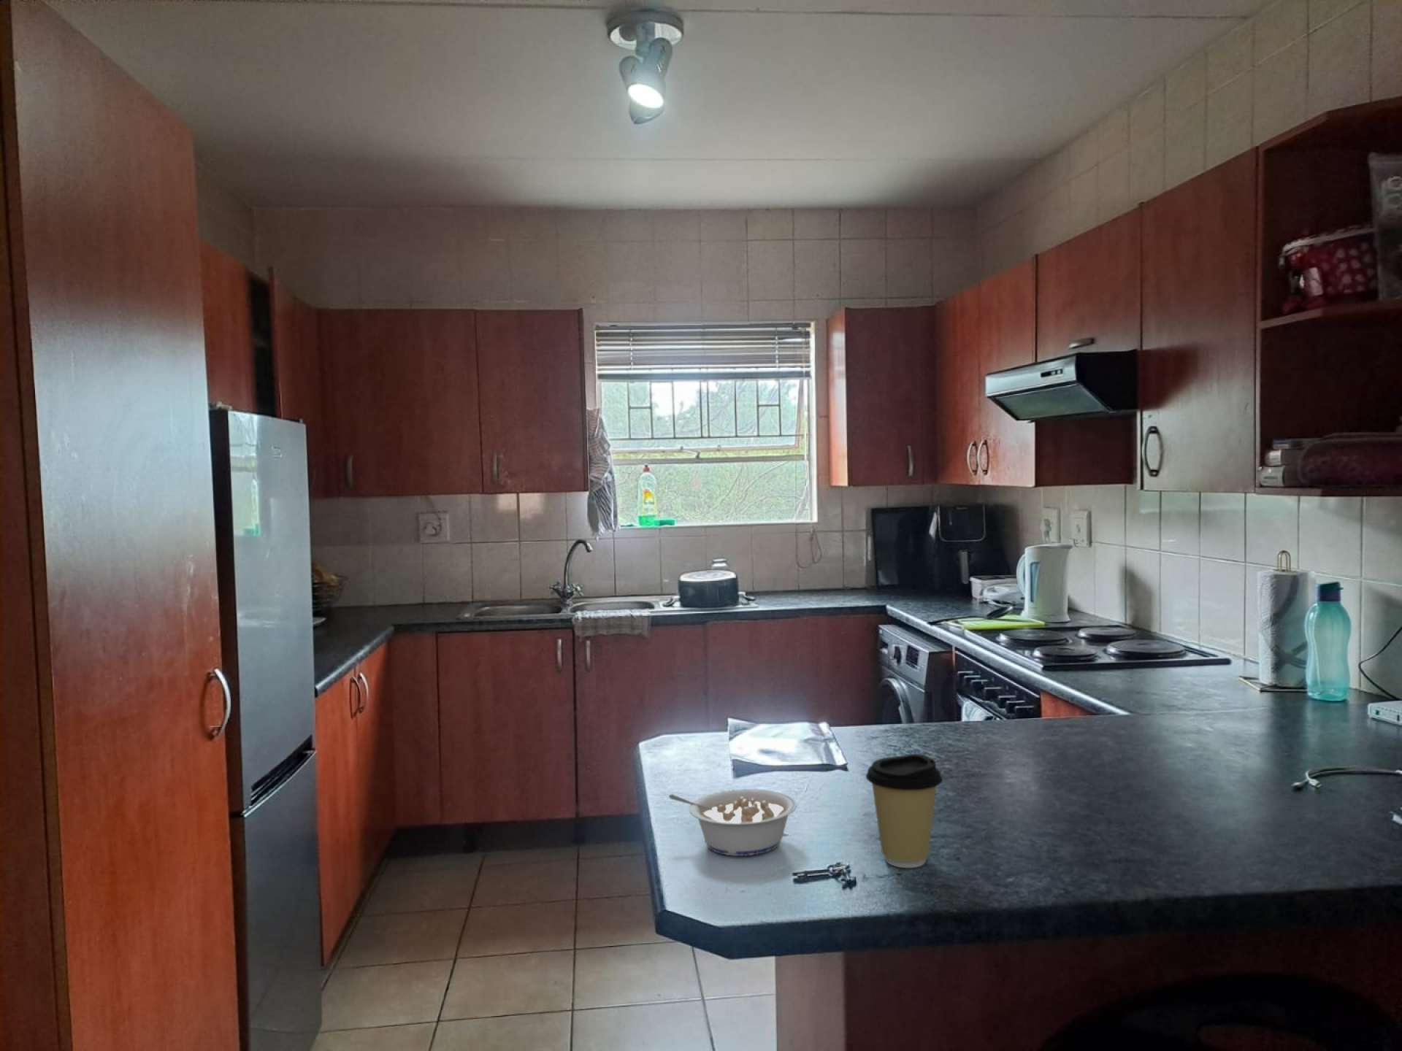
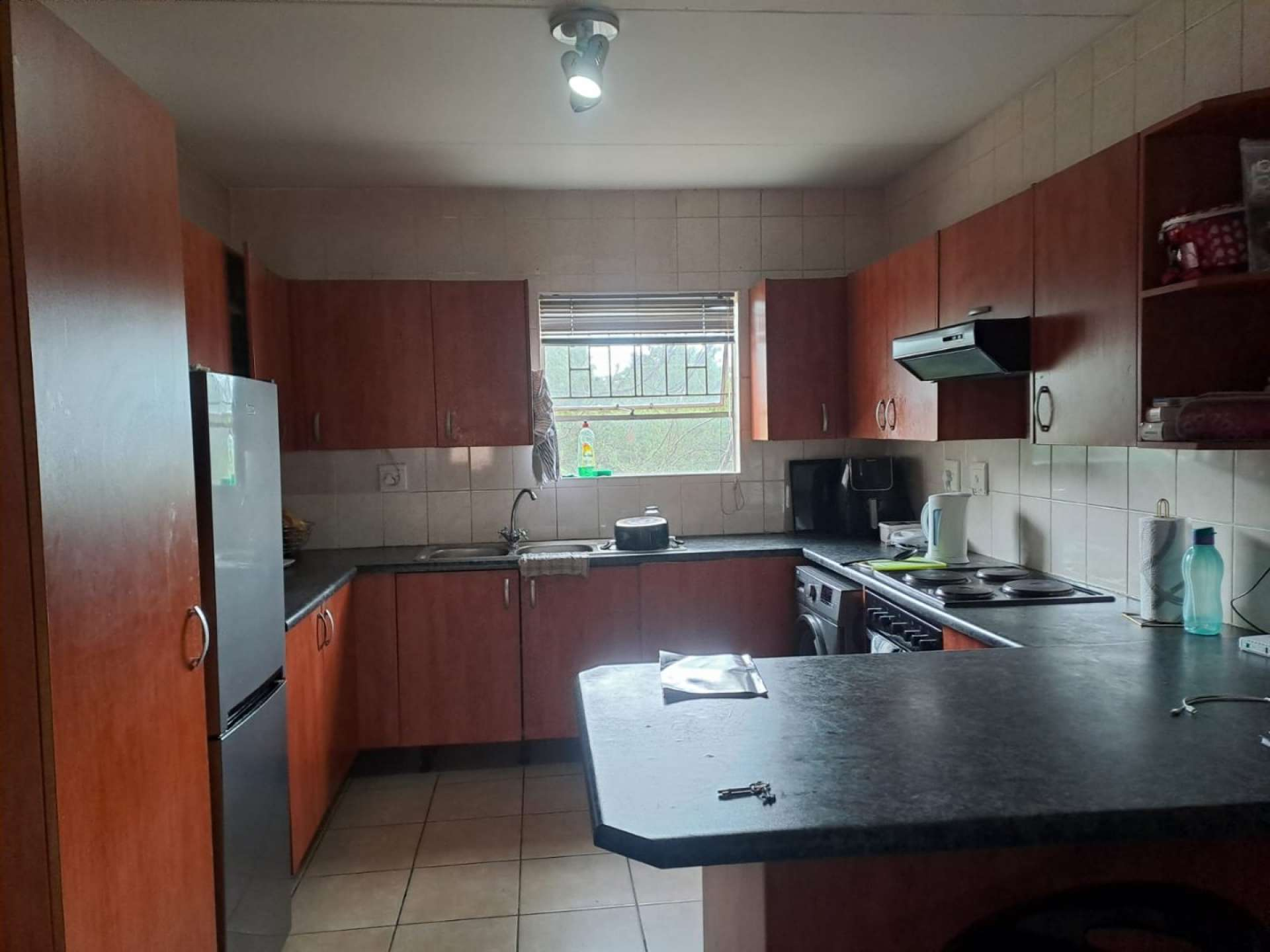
- legume [668,788,797,857]
- coffee cup [865,753,944,869]
